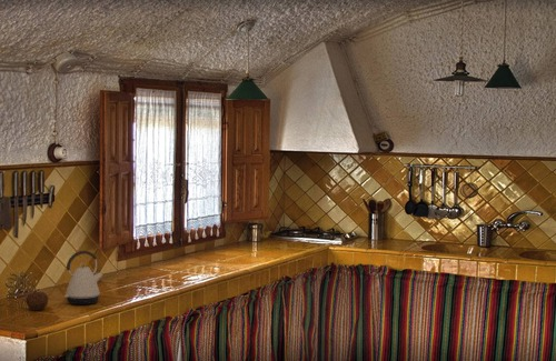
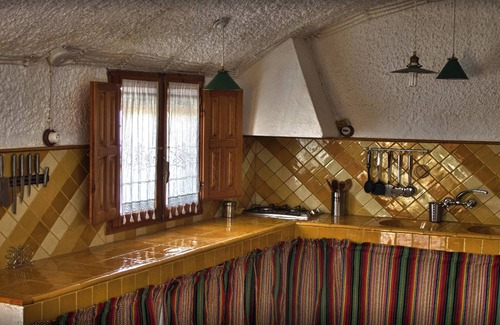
- kettle [63,250,103,305]
- fruit [24,288,49,311]
